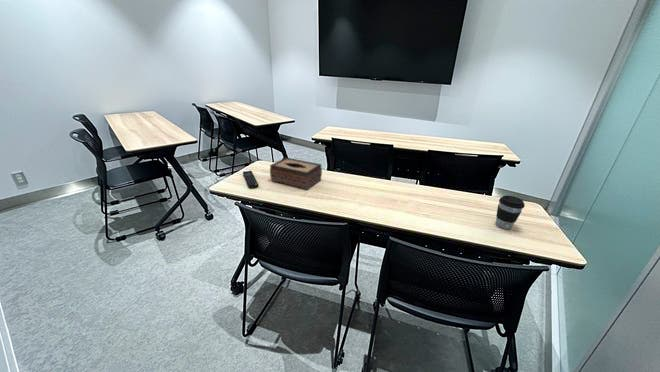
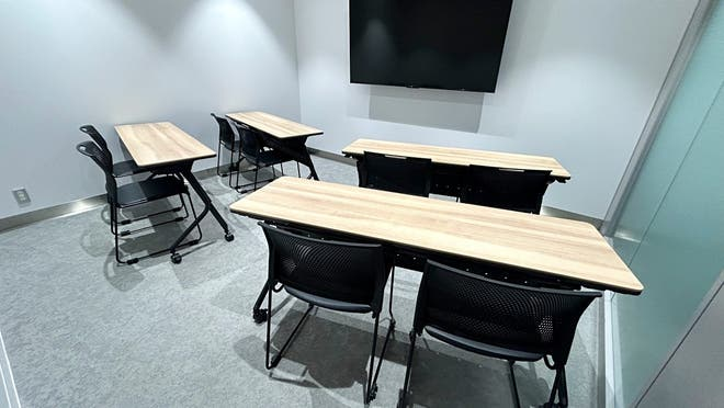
- coffee cup [495,195,526,230]
- tissue box [269,157,323,191]
- remote control [242,170,260,189]
